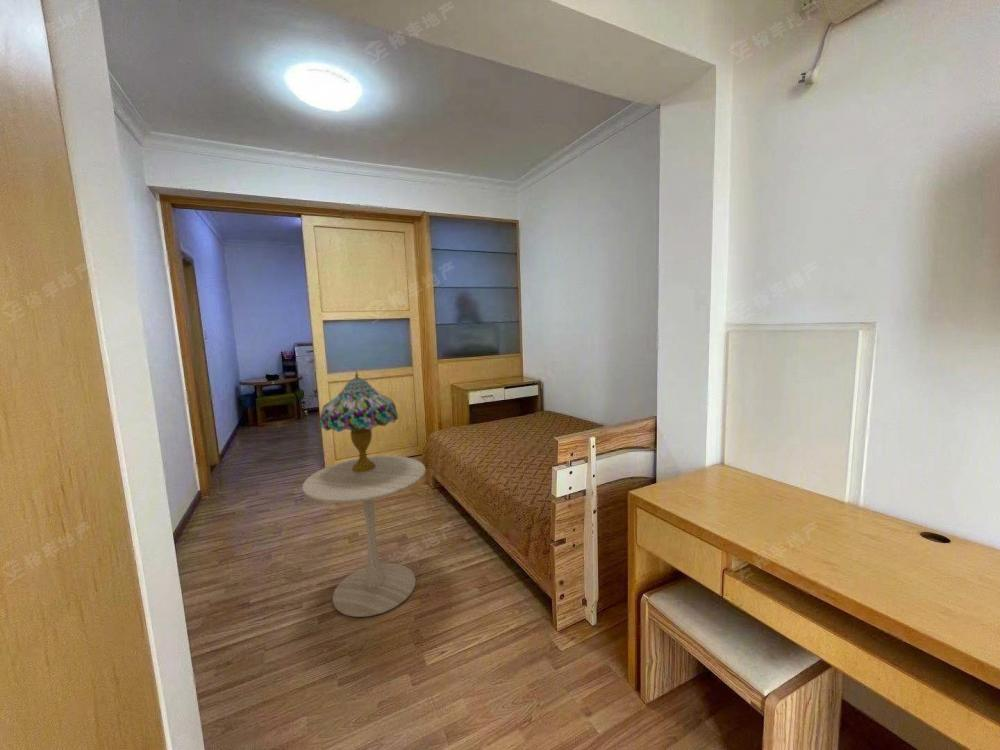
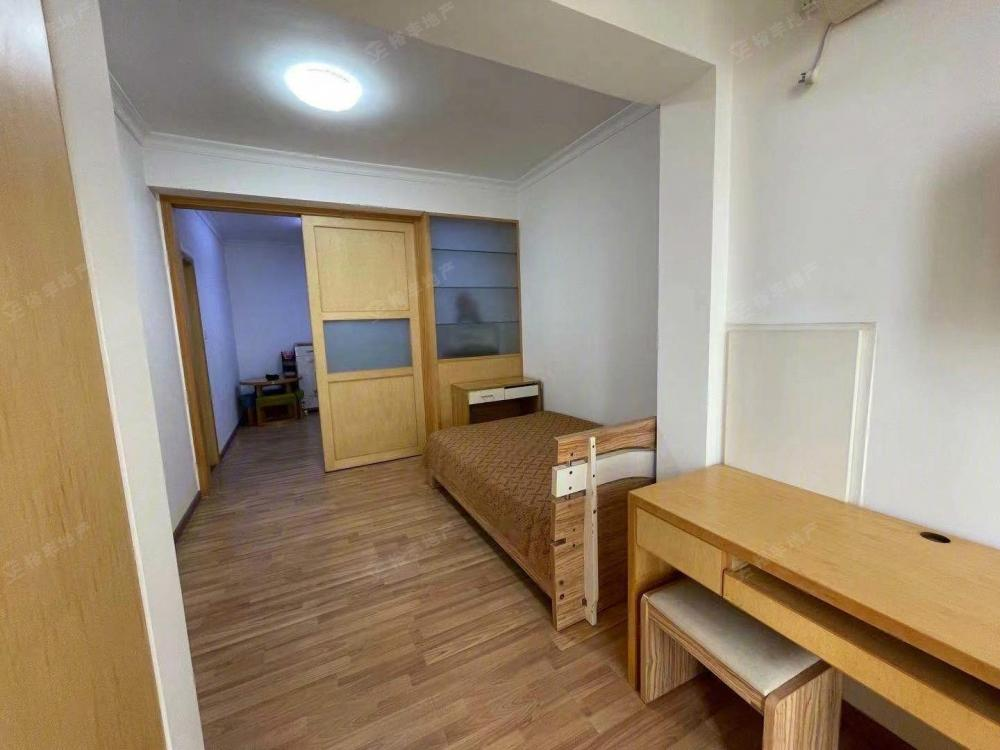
- table lamp [318,370,399,472]
- side table [301,455,426,618]
